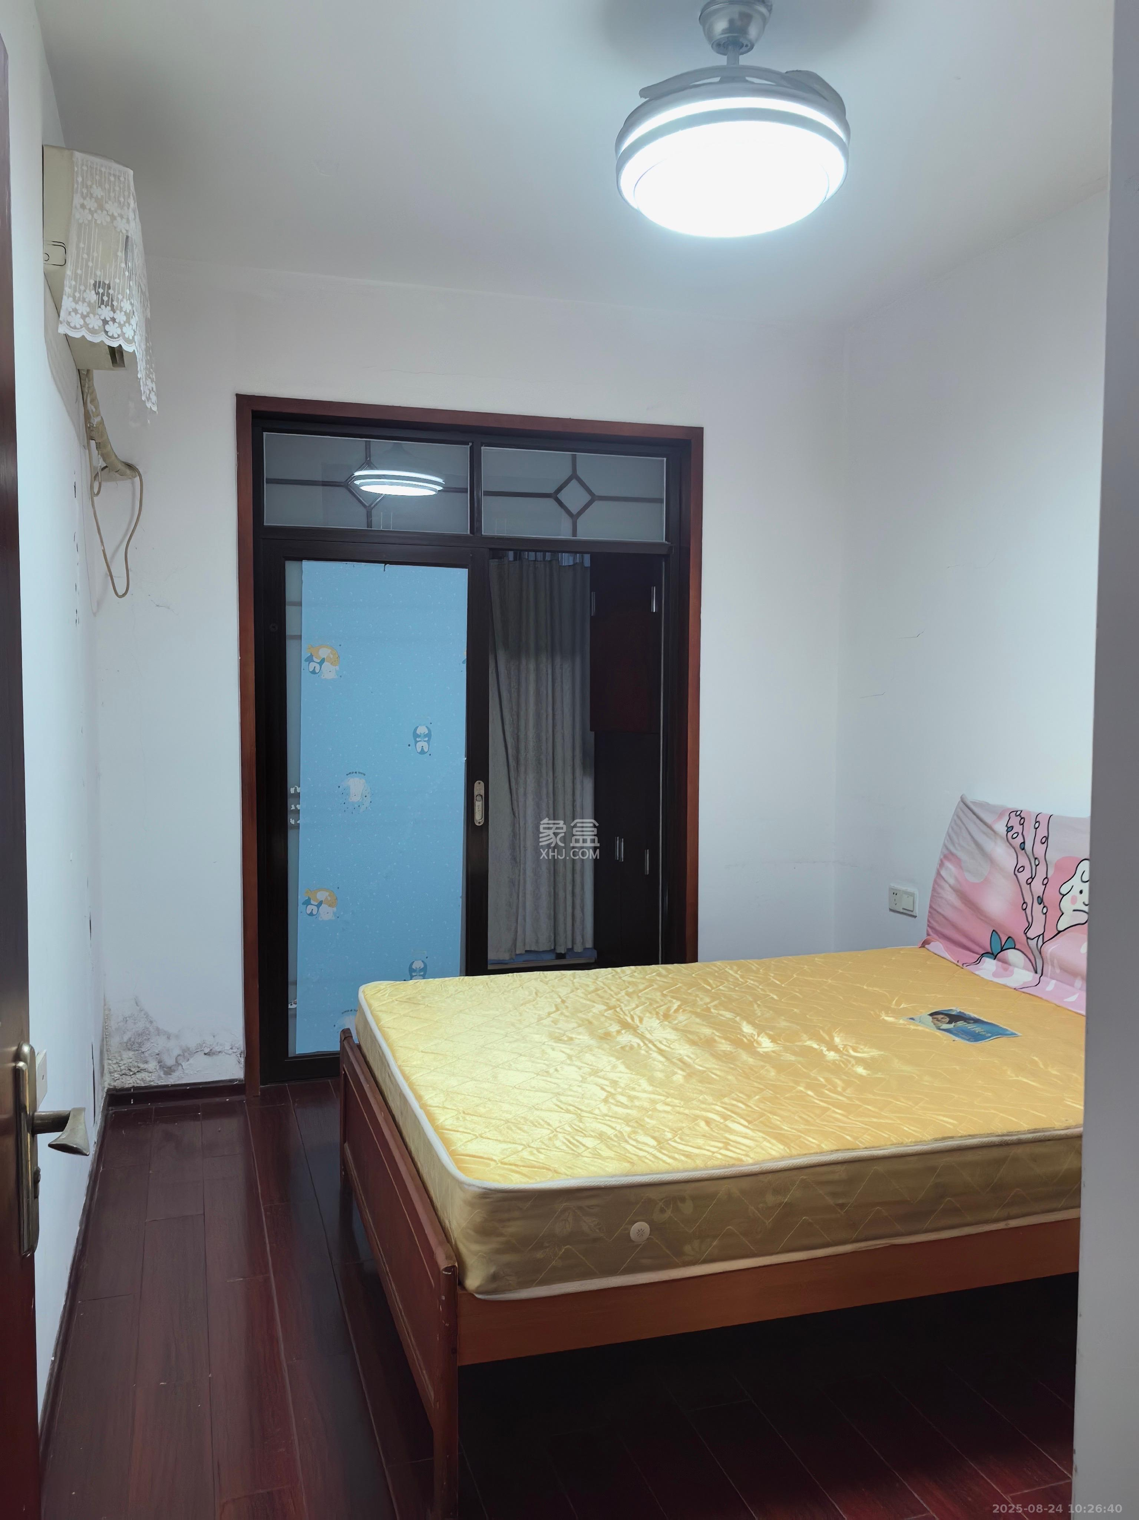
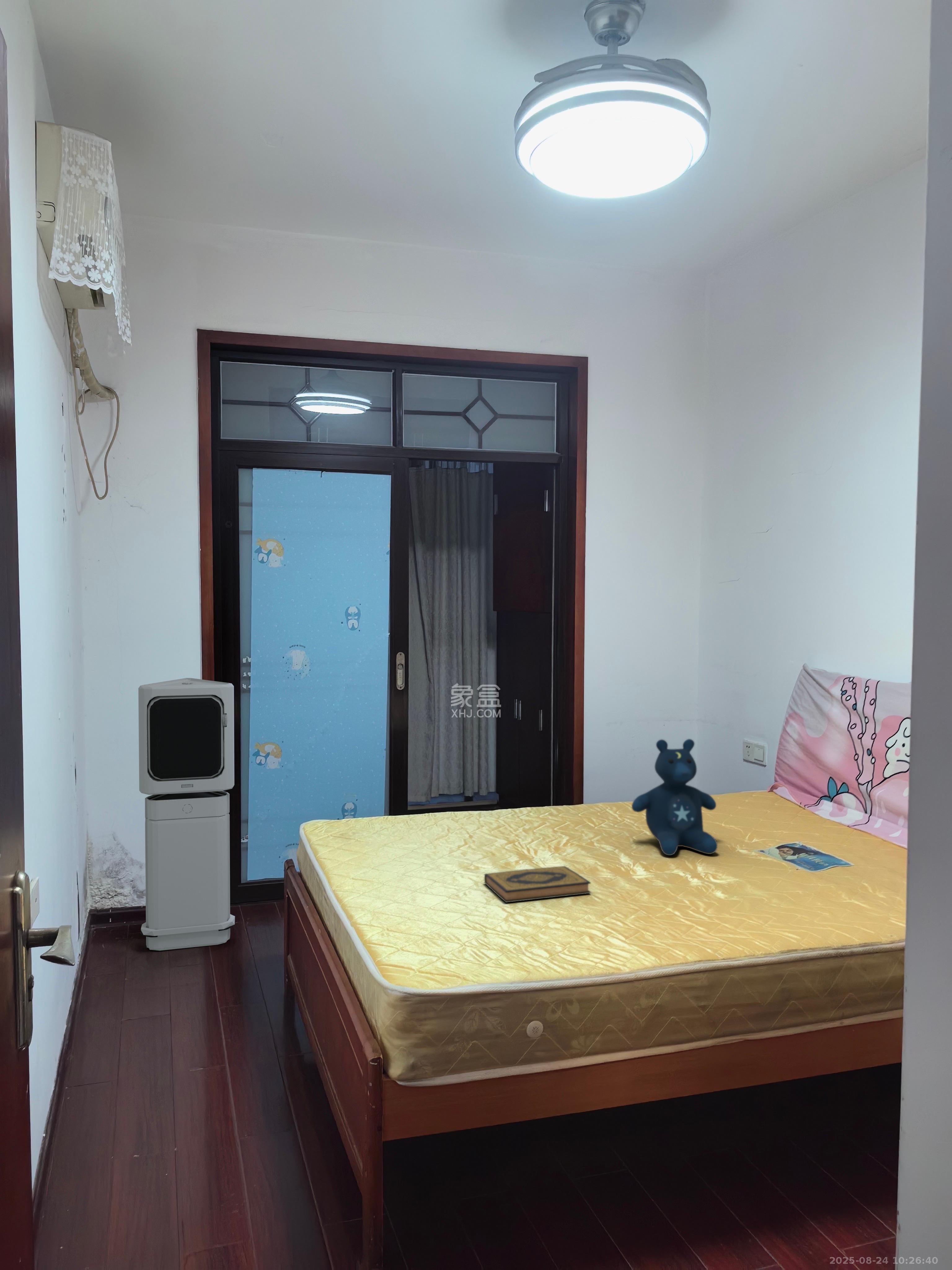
+ air purifier [138,677,235,951]
+ stuffed bear [631,739,718,856]
+ hardback book [484,866,591,903]
